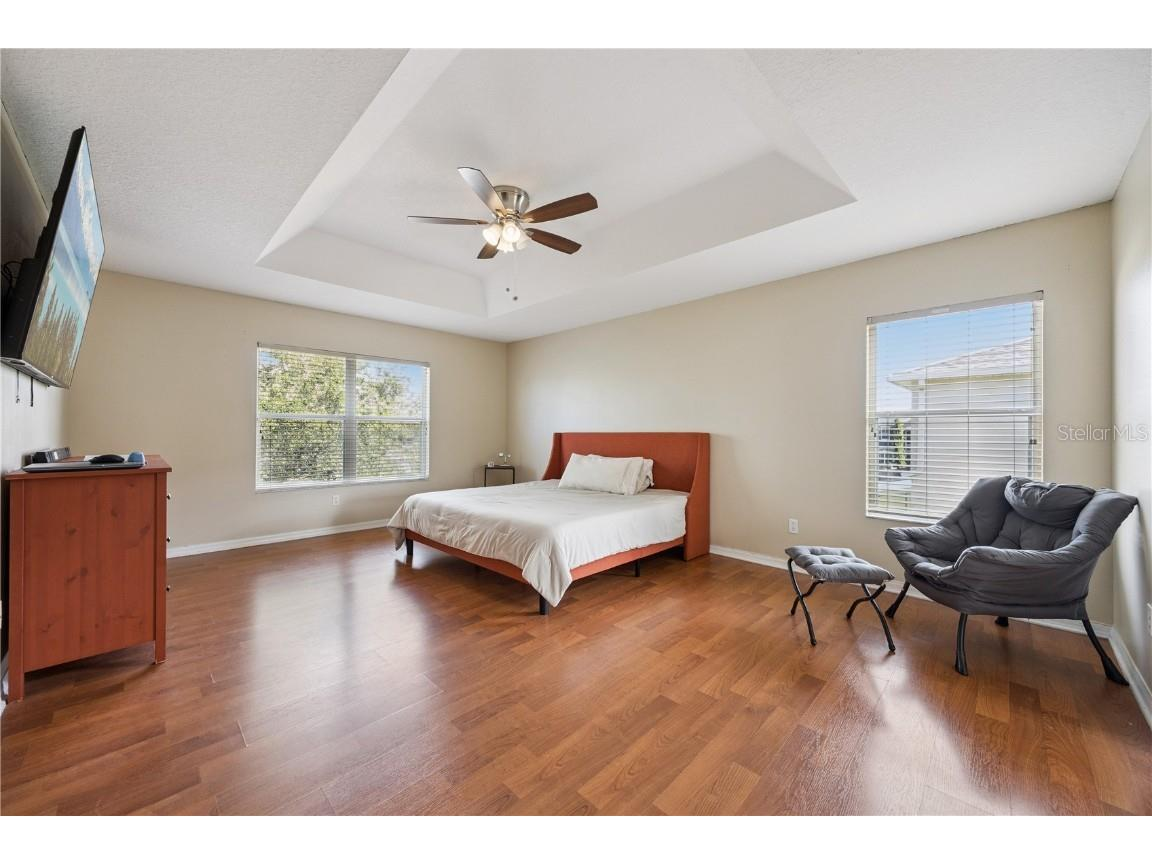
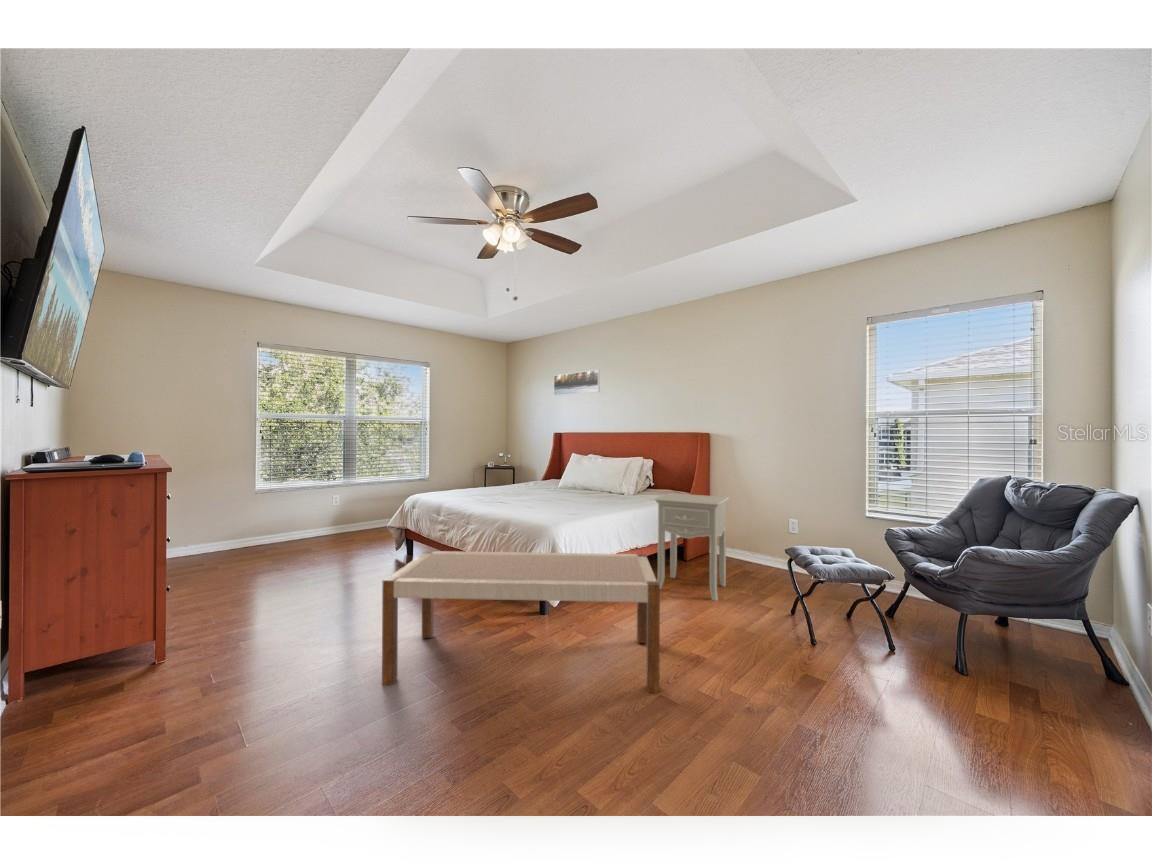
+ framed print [553,369,601,397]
+ nightstand [653,492,730,602]
+ bench [381,550,661,694]
